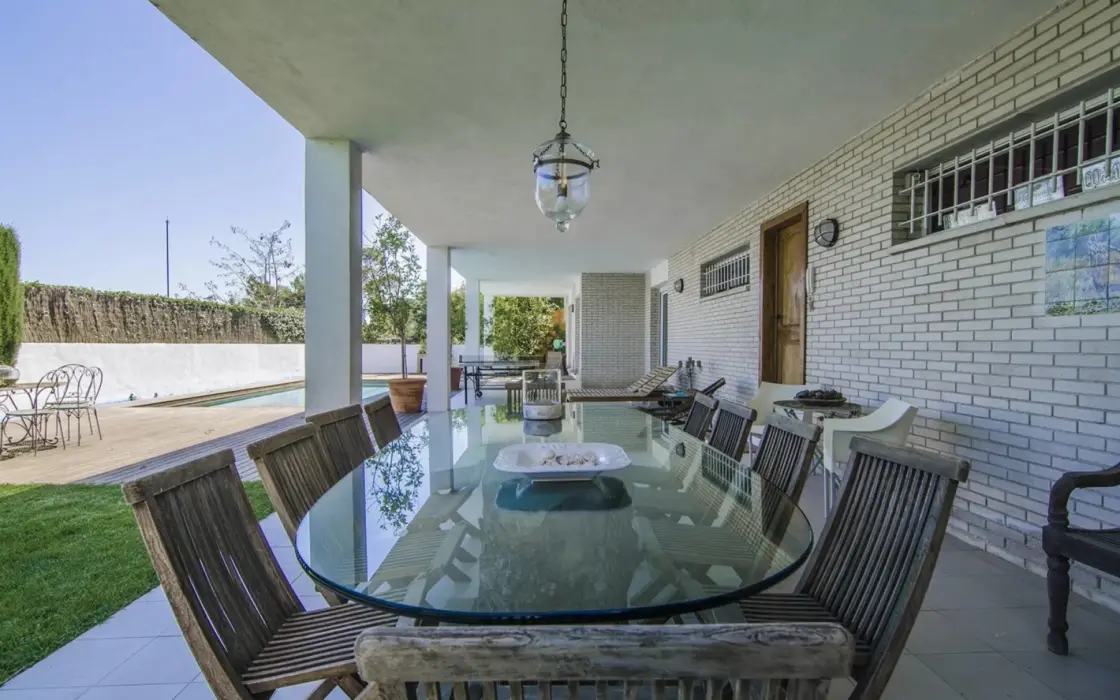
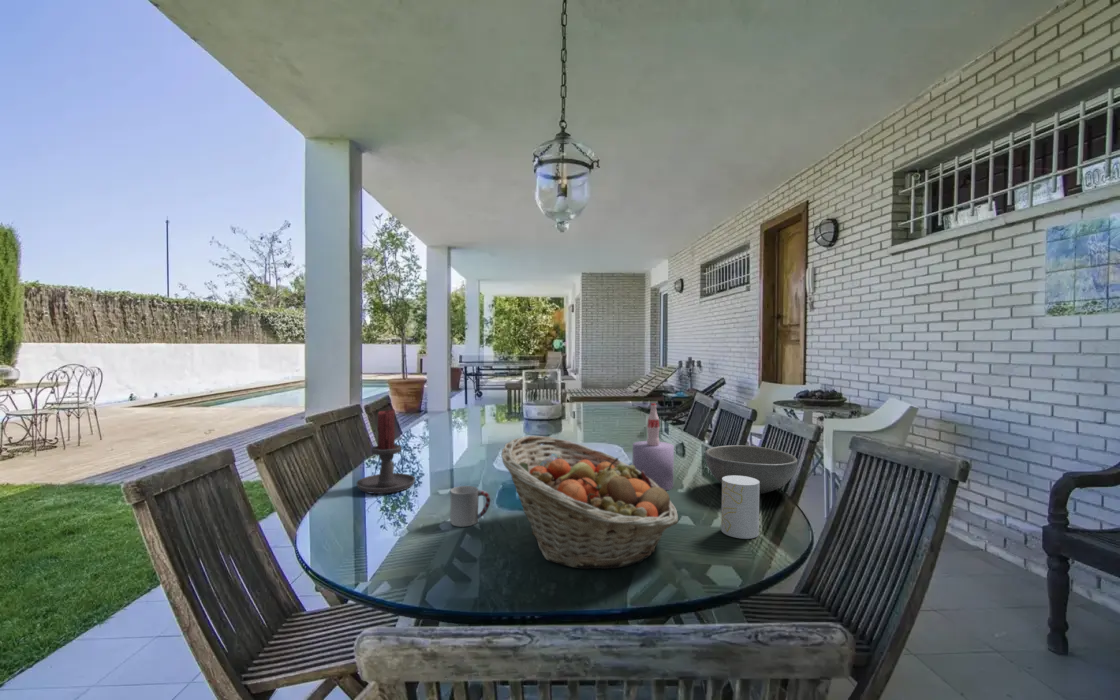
+ cup [449,485,491,528]
+ candle holder [355,408,416,495]
+ fruit basket [500,435,679,570]
+ cup [720,475,760,540]
+ bottle [632,402,675,491]
+ bowl [704,444,799,495]
